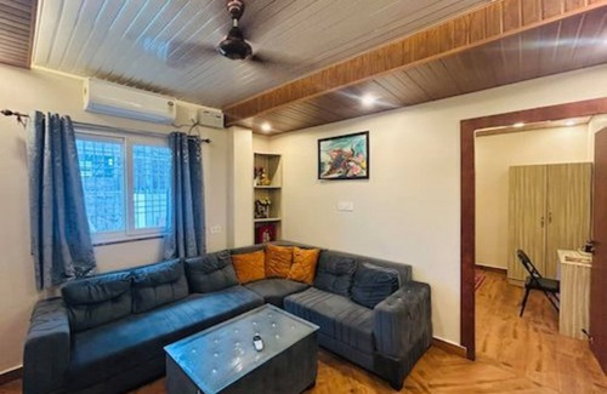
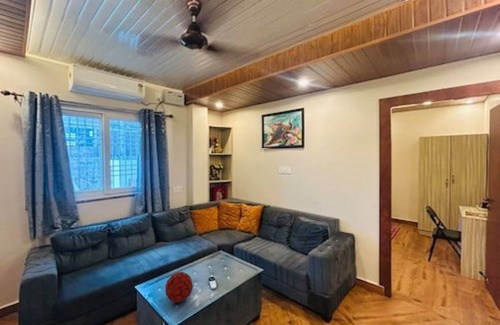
+ decorative orb [164,271,194,304]
